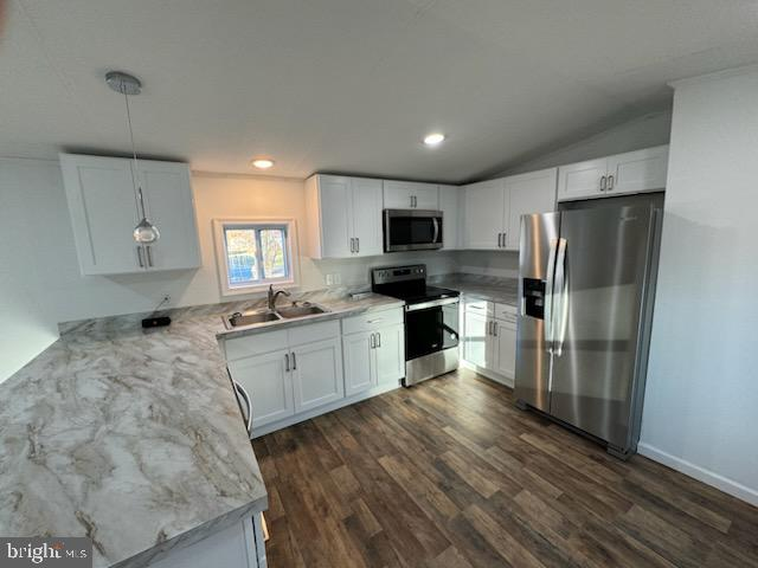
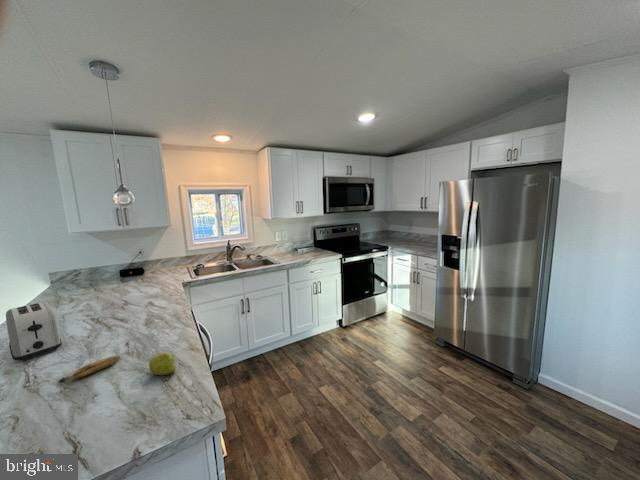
+ fruit [148,352,176,382]
+ toaster [5,301,63,362]
+ banana [57,355,121,382]
